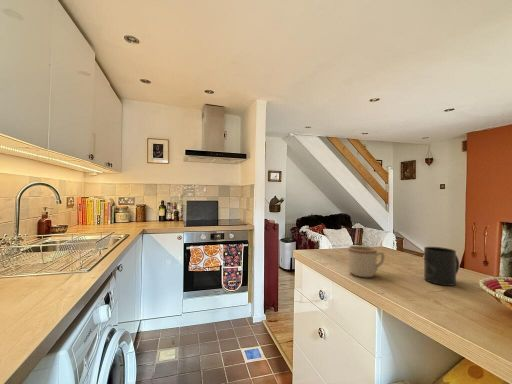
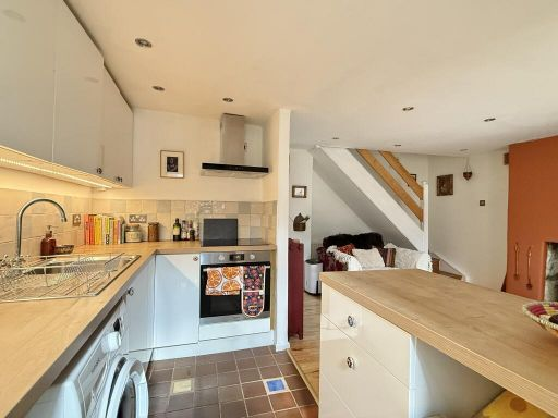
- mug [347,245,385,278]
- mug [423,246,460,287]
